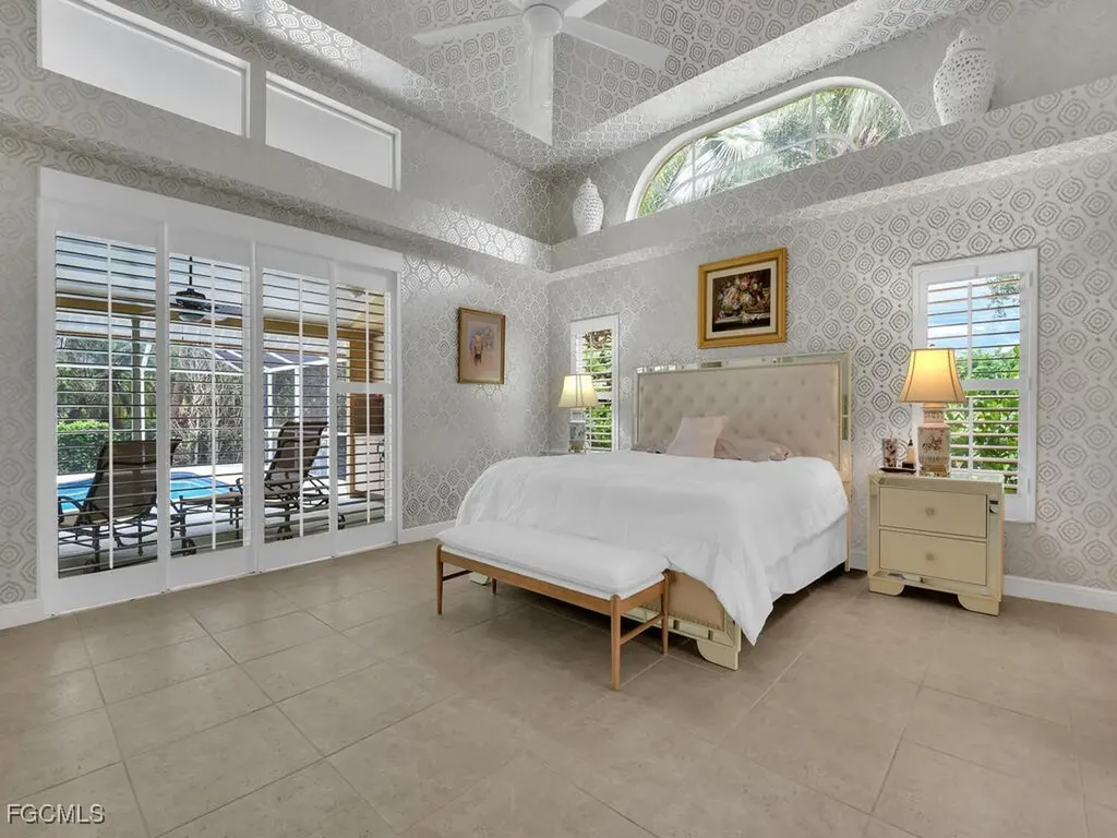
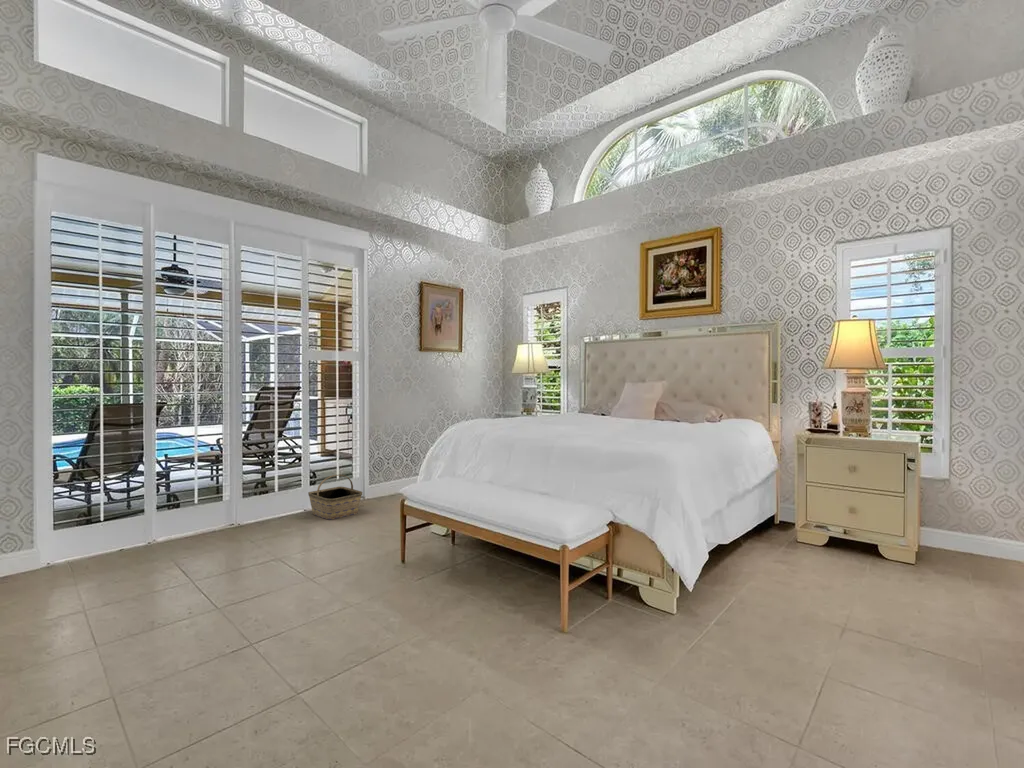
+ basket [307,474,363,521]
